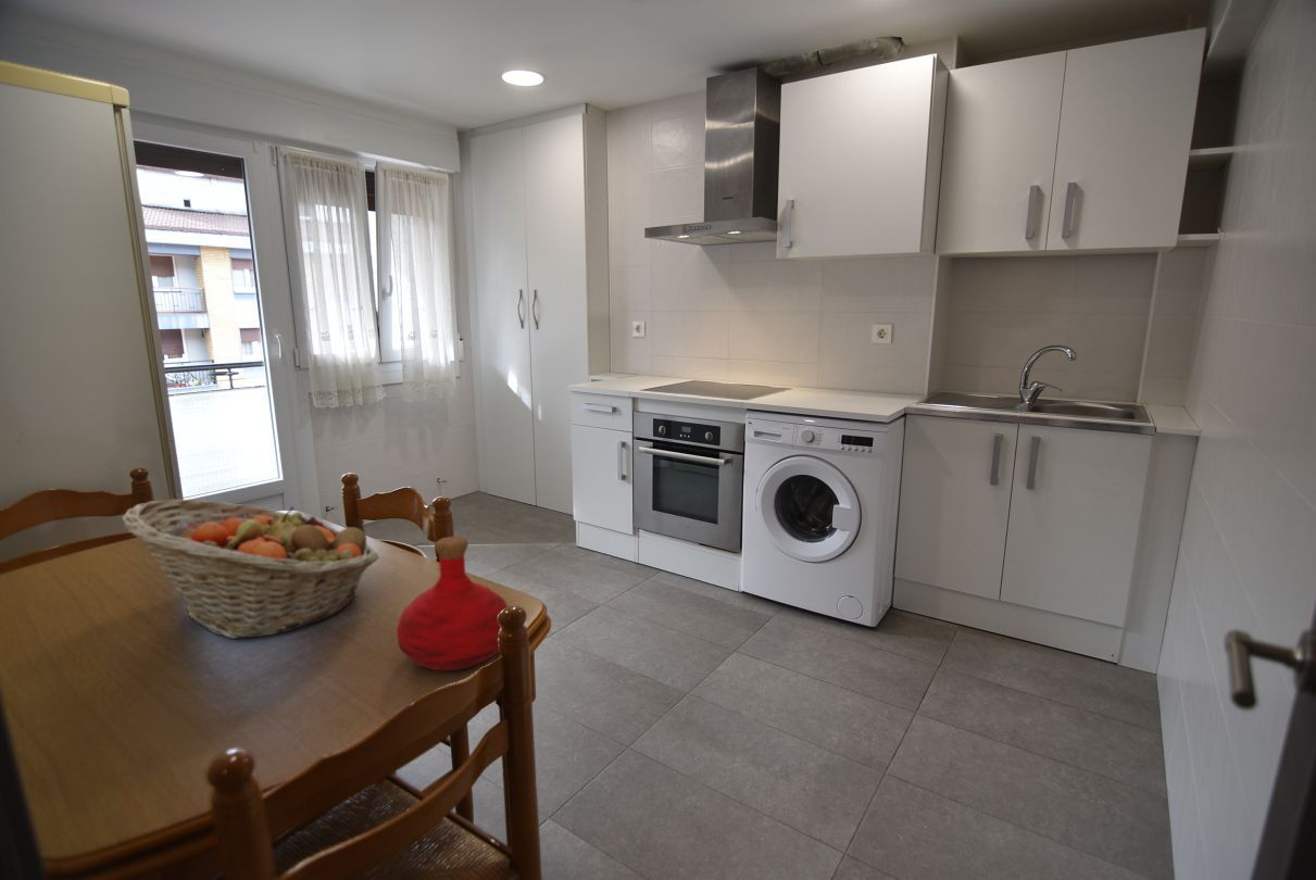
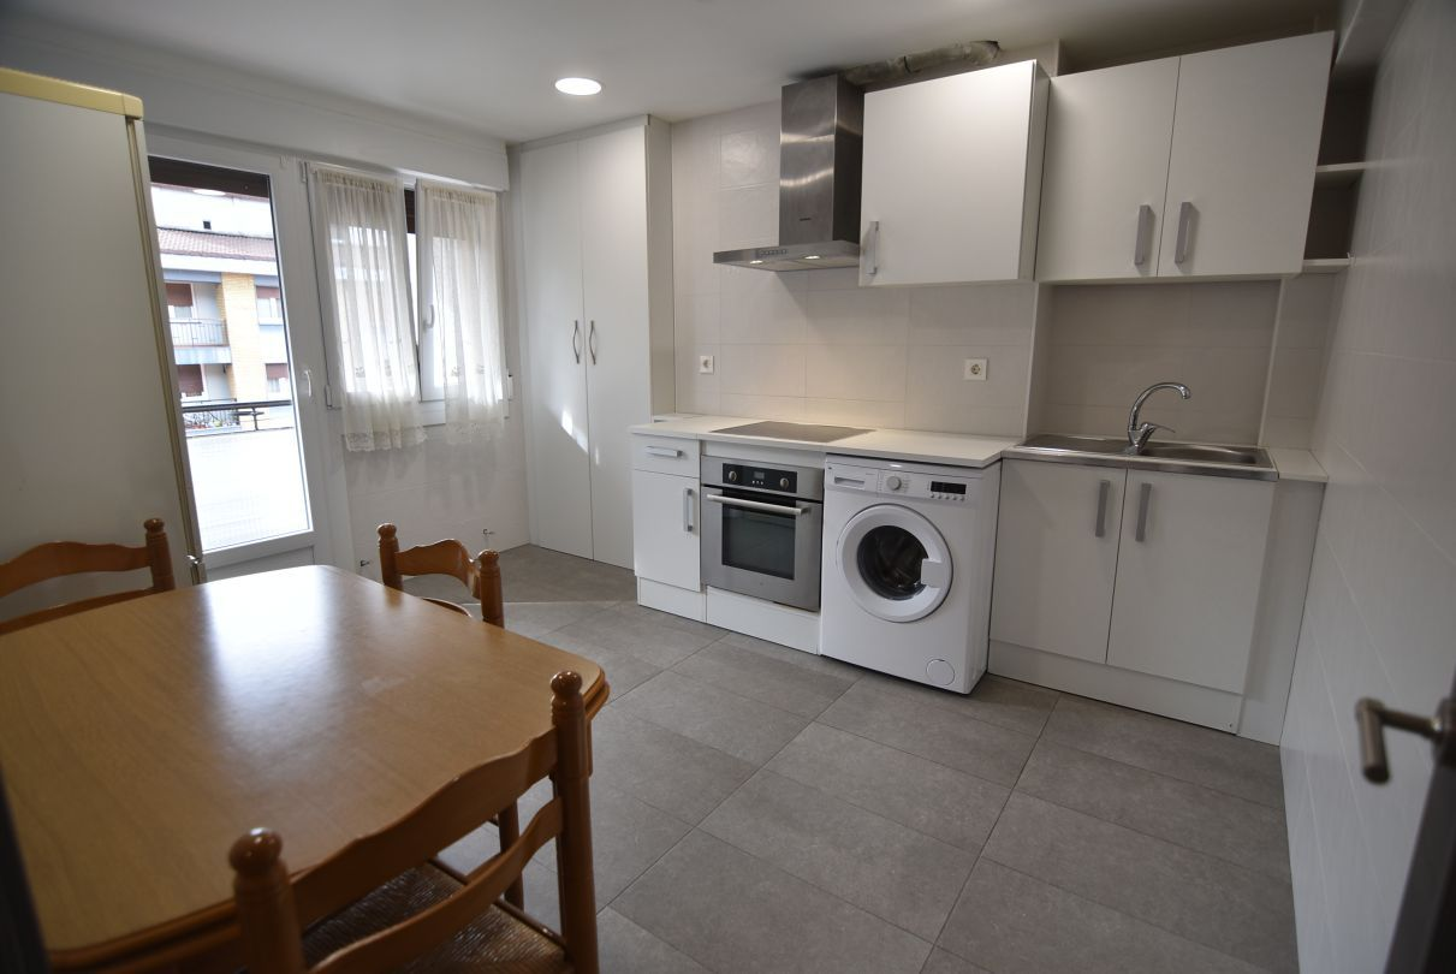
- fruit basket [120,499,380,640]
- bottle [396,536,509,671]
